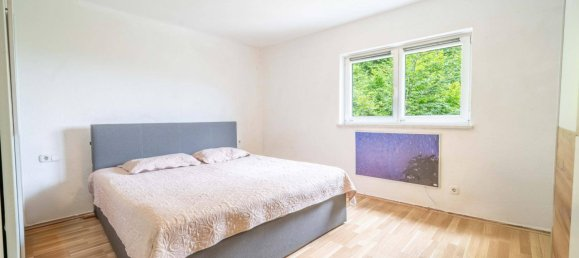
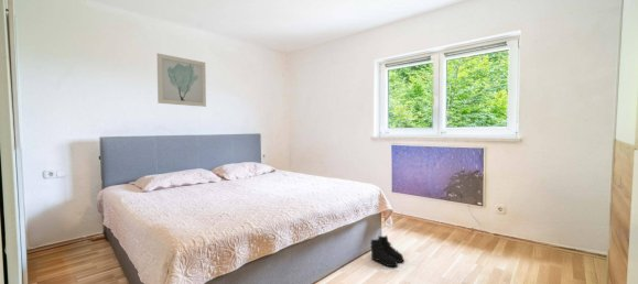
+ boots [369,234,405,267]
+ wall art [156,53,207,108]
